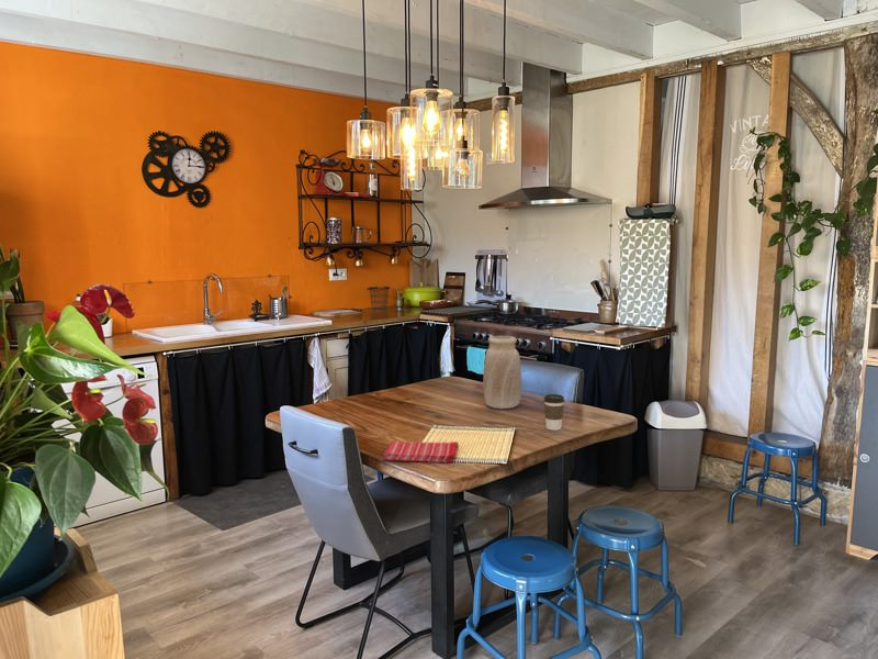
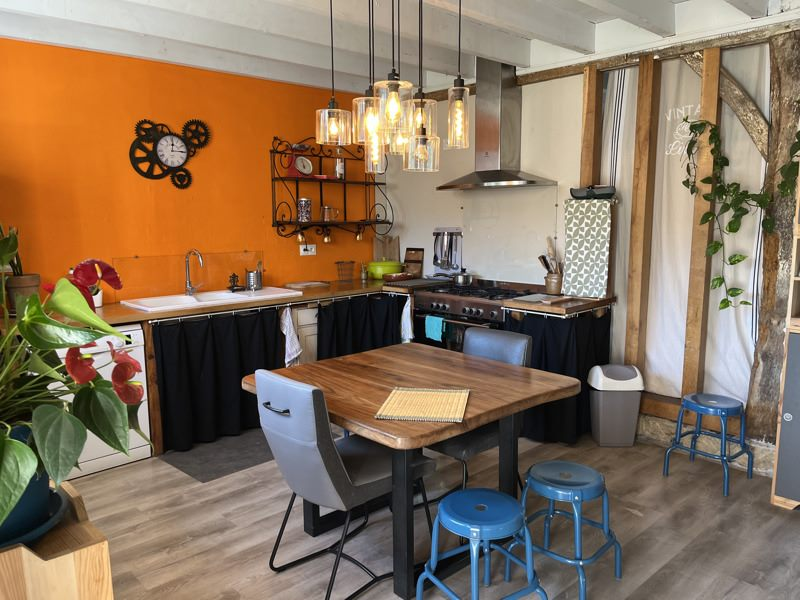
- vase [482,335,522,410]
- coffee cup [543,393,565,432]
- dish towel [381,440,460,463]
